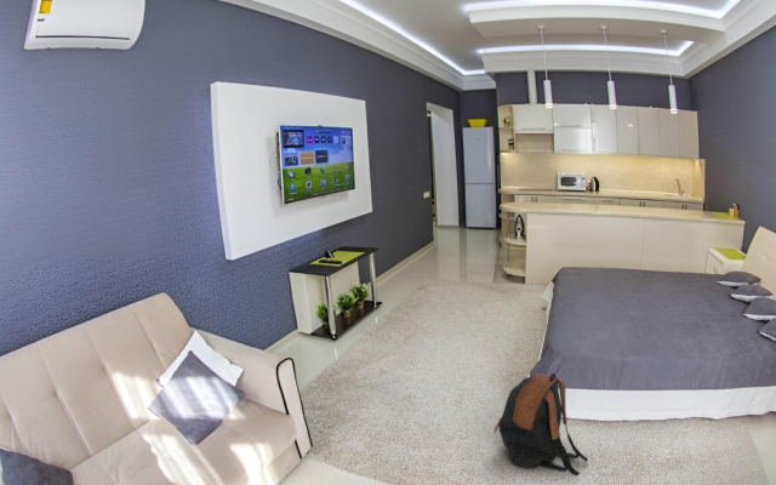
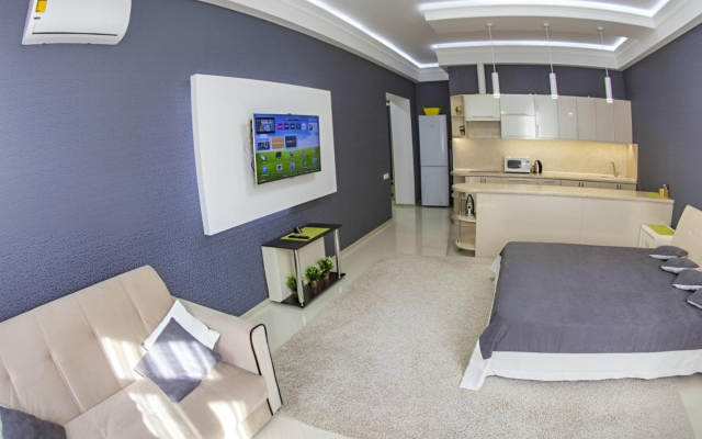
- backpack [493,372,589,478]
